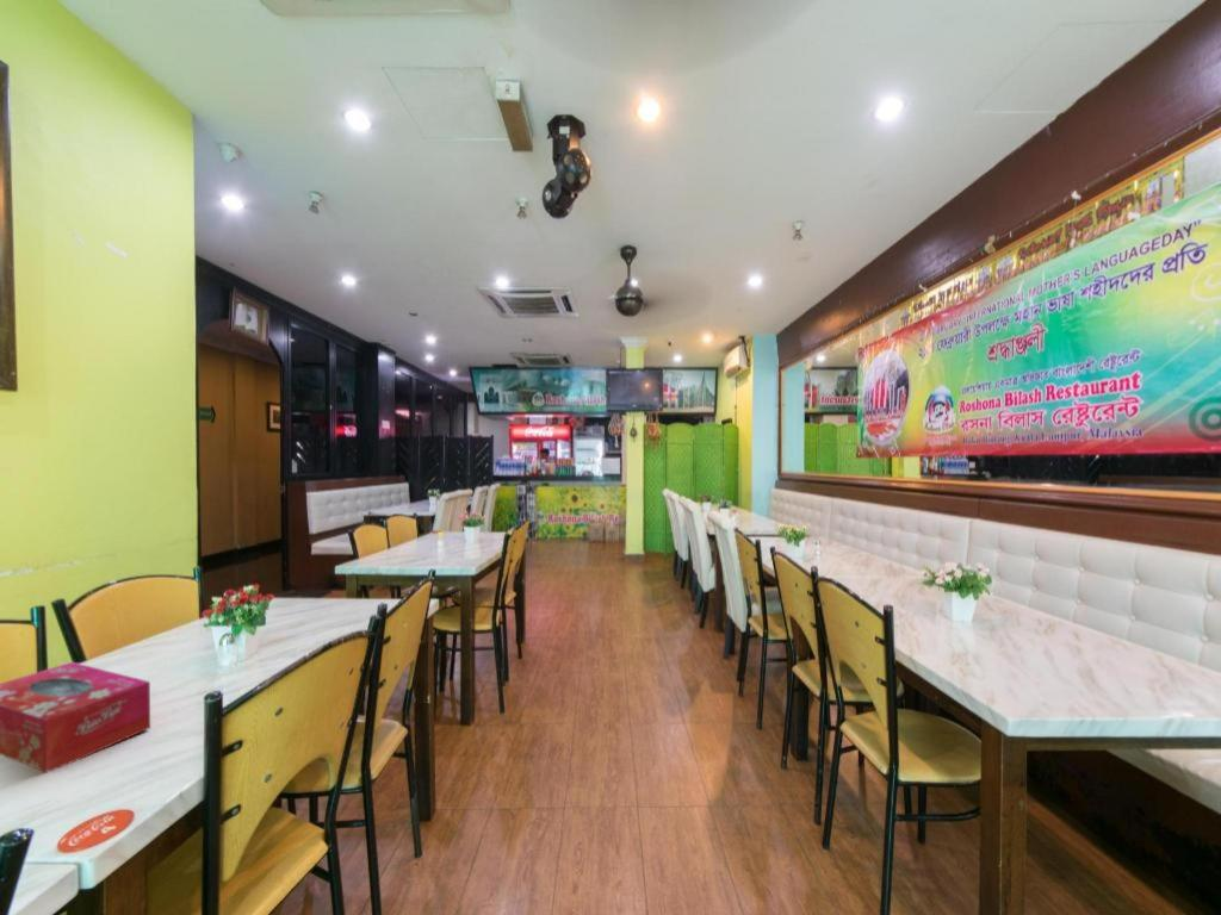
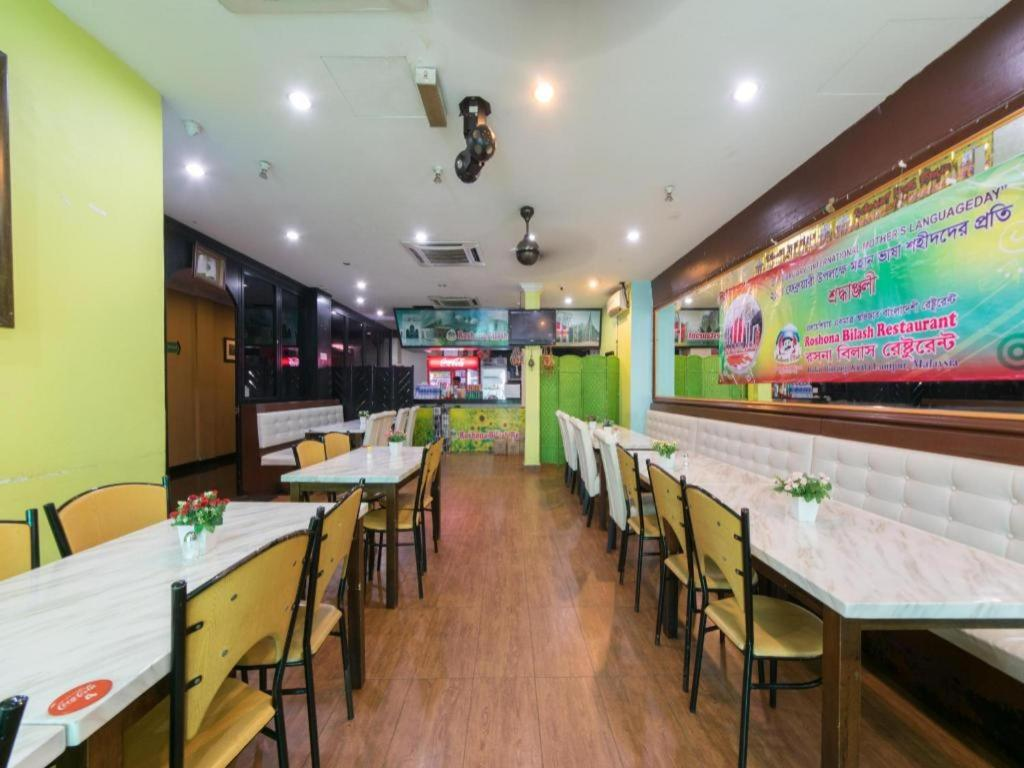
- tissue box [0,661,151,774]
